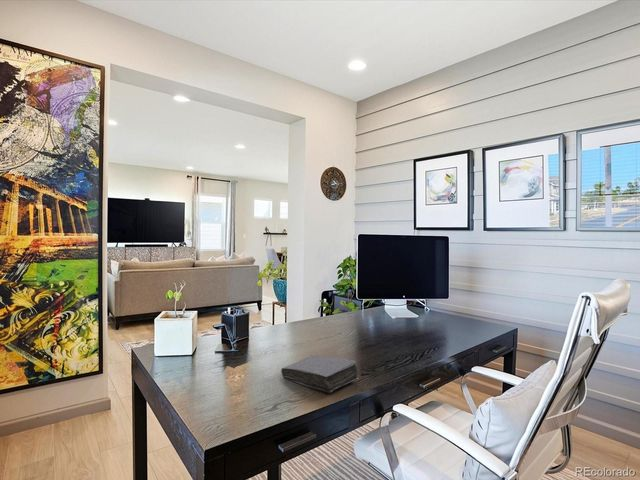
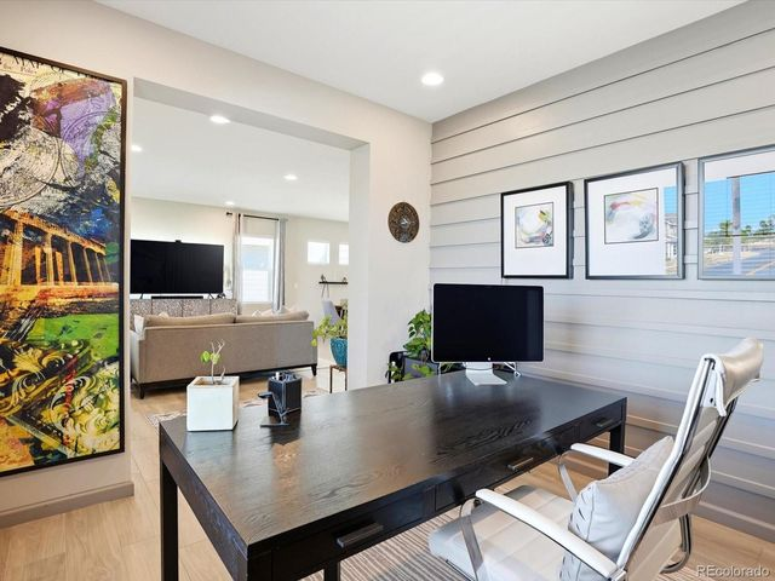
- book [280,354,359,393]
